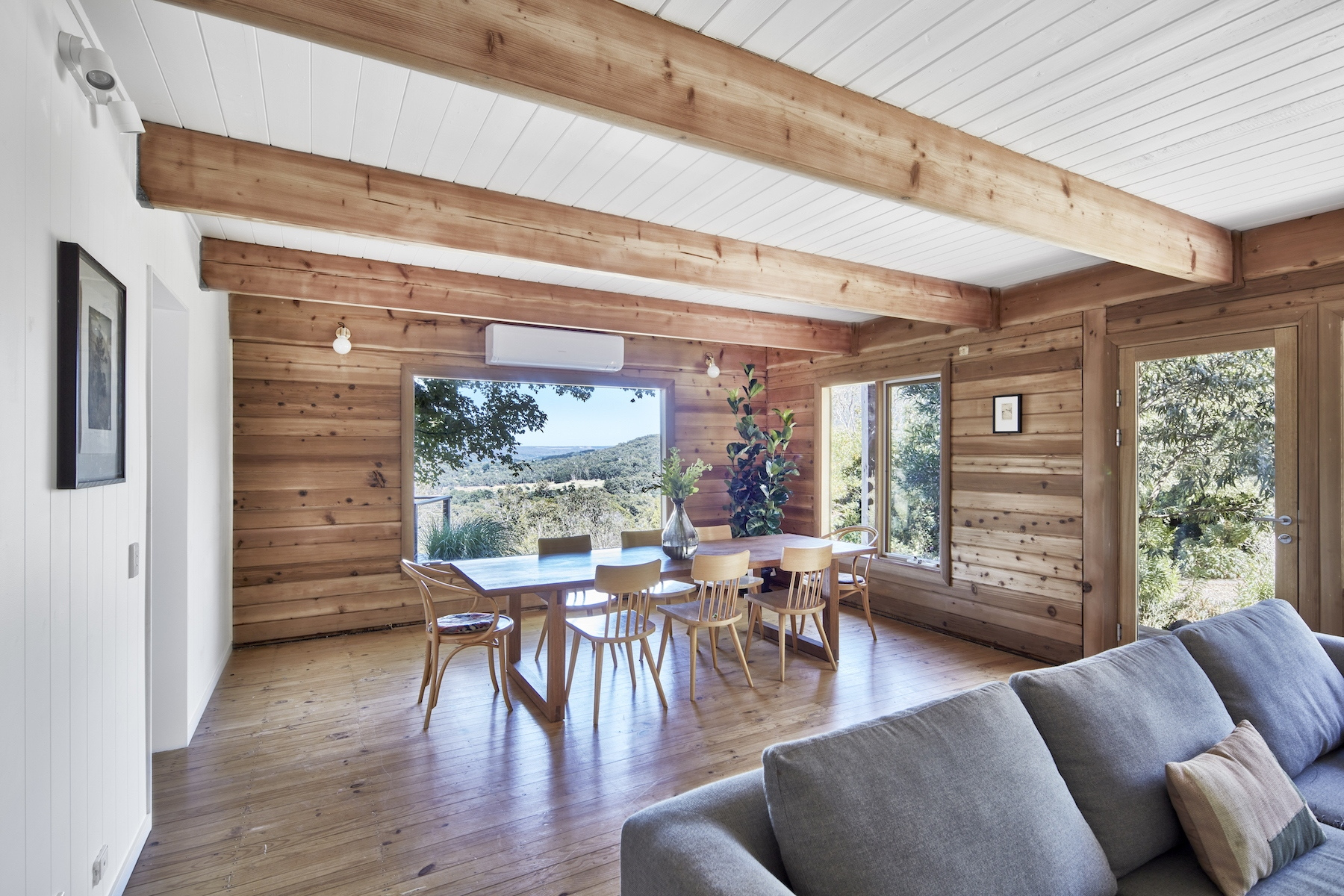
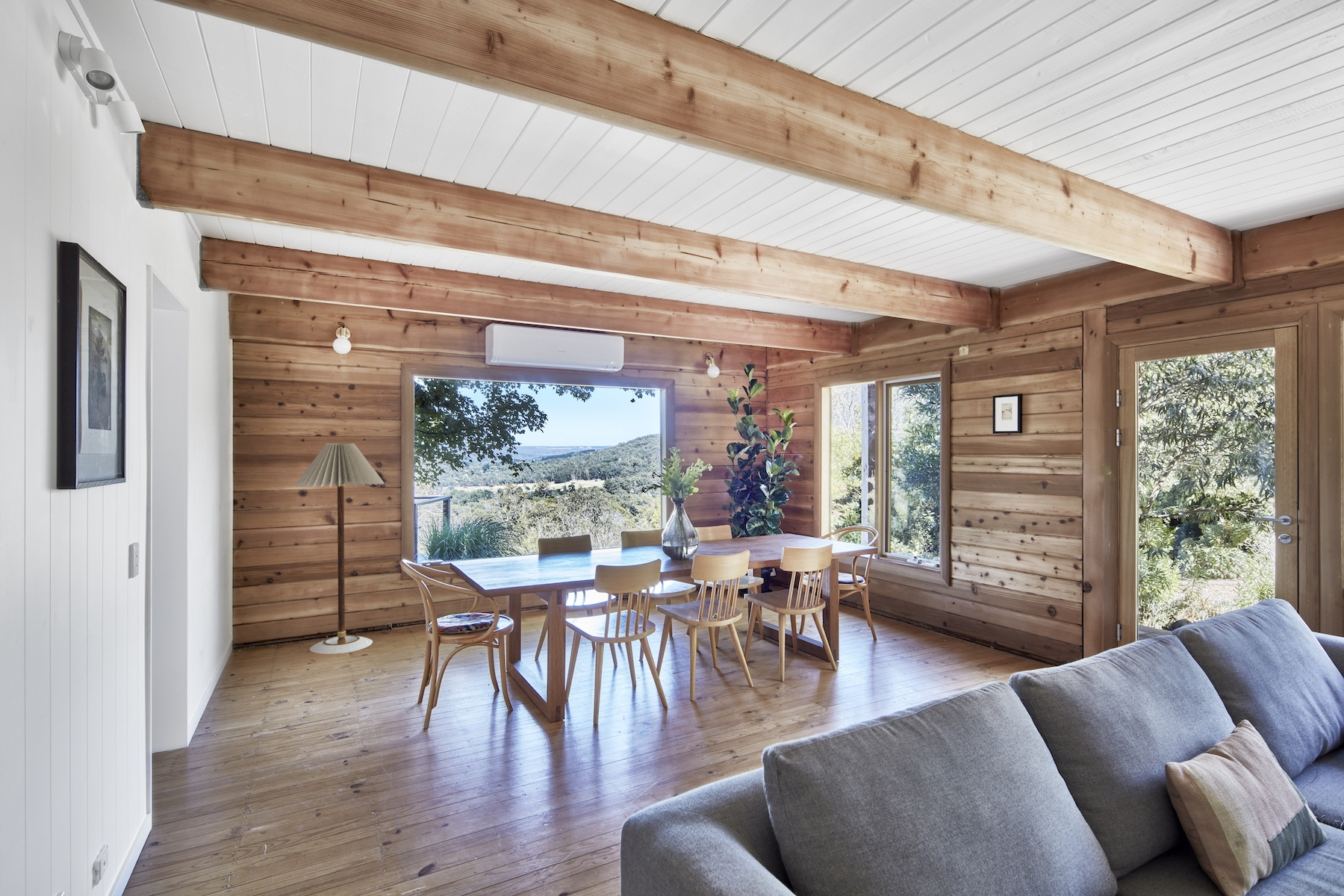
+ floor lamp [293,443,385,655]
